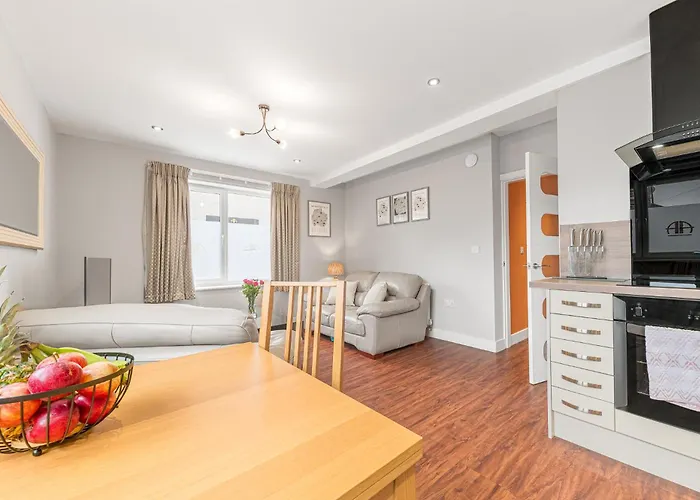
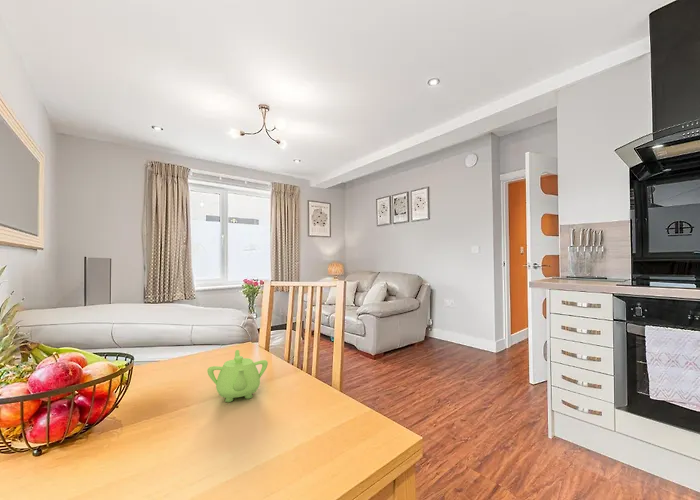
+ teapot [206,349,269,403]
